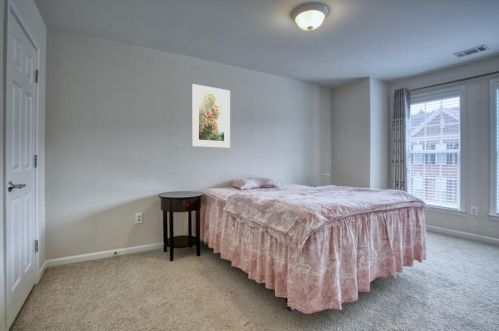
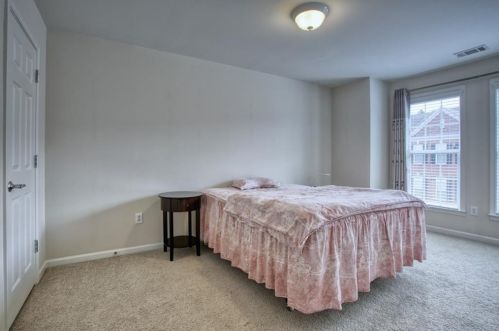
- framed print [191,83,231,149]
